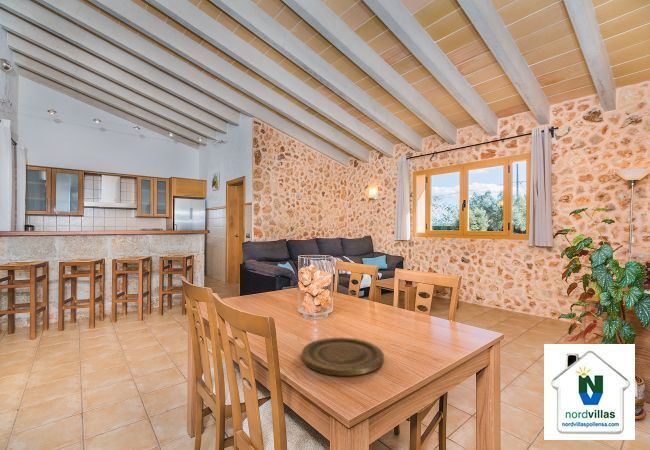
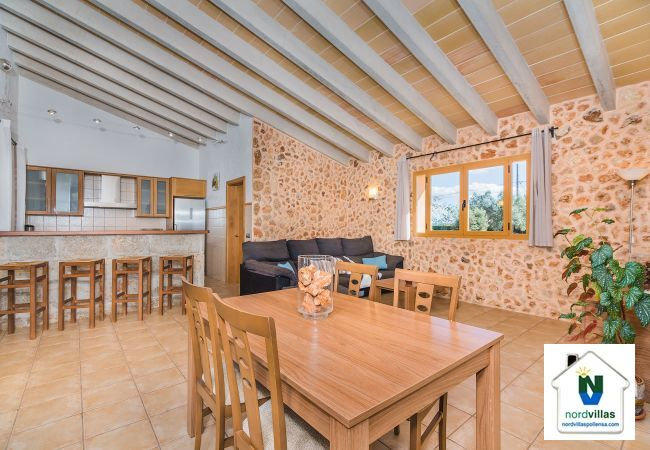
- plate [301,337,385,377]
